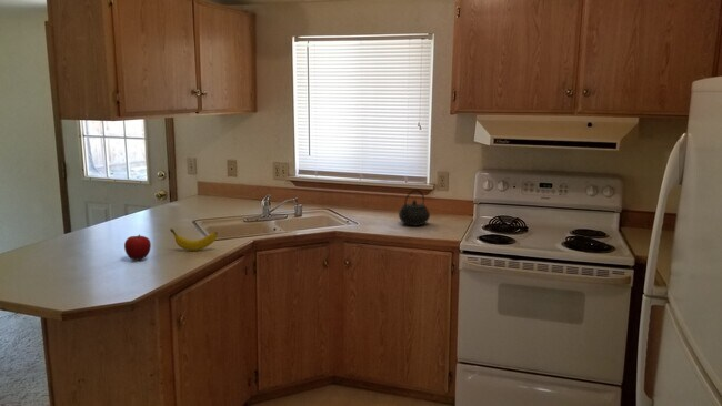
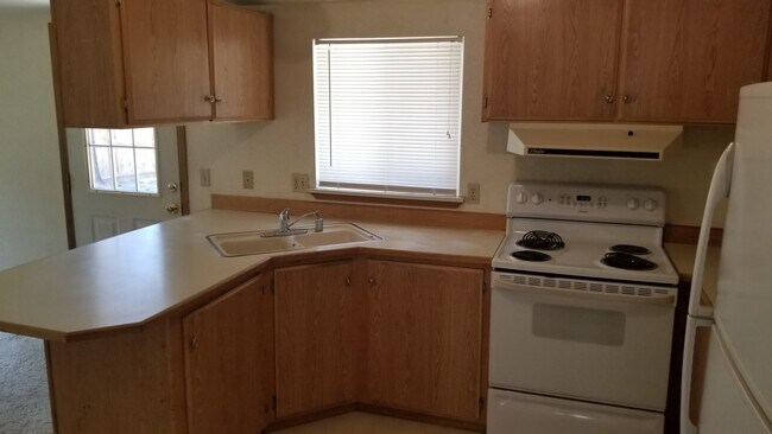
- banana [169,227,219,252]
- kettle [398,189,431,226]
- fruit [123,233,152,261]
